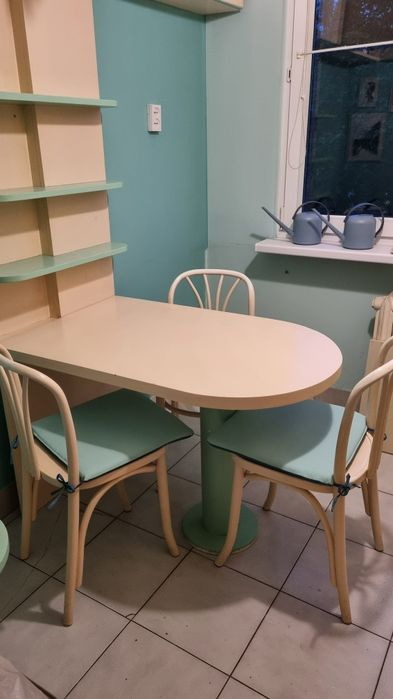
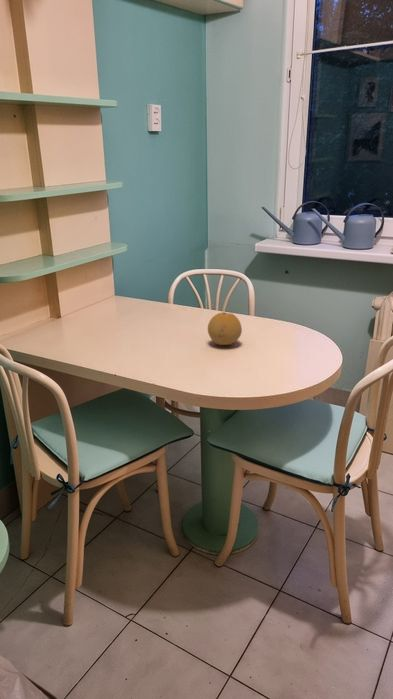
+ fruit [207,311,243,346]
